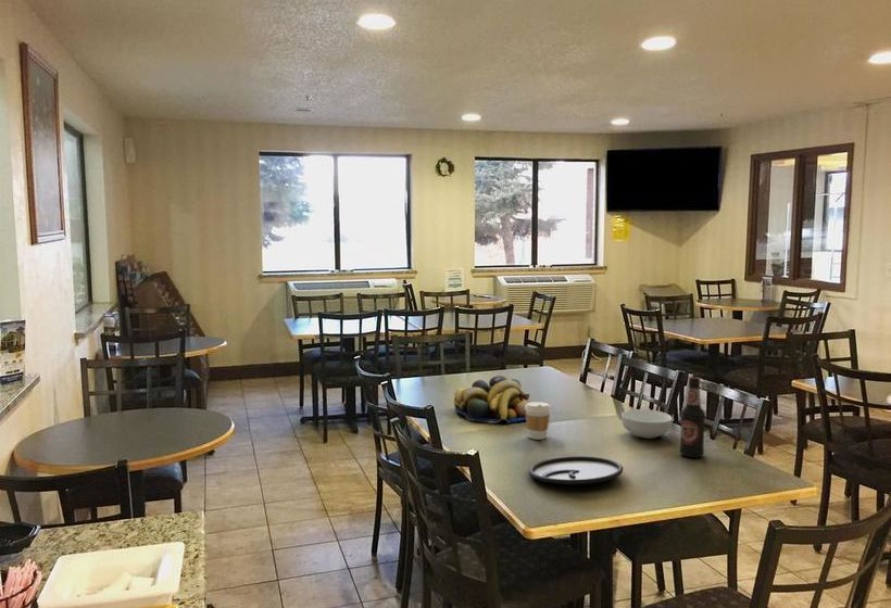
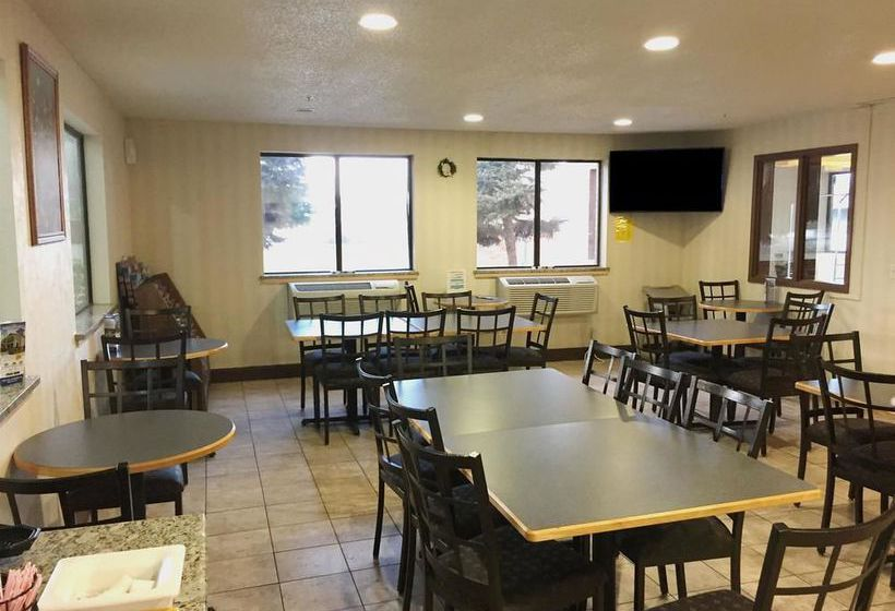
- coffee cup [525,401,552,441]
- cereal bowl [620,408,674,440]
- fruit bowl [453,375,530,425]
- bottle [679,376,706,458]
- plate [528,455,624,485]
